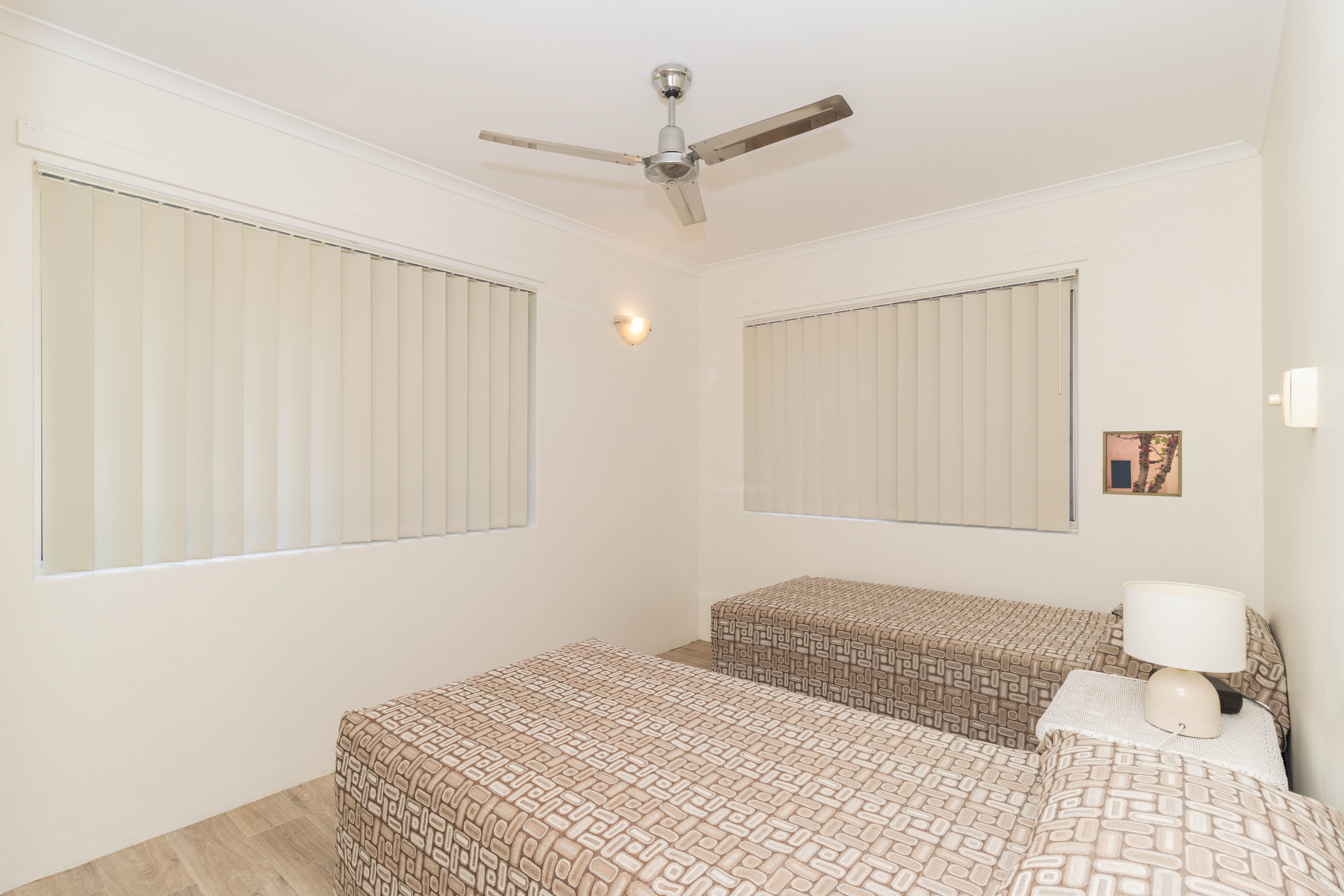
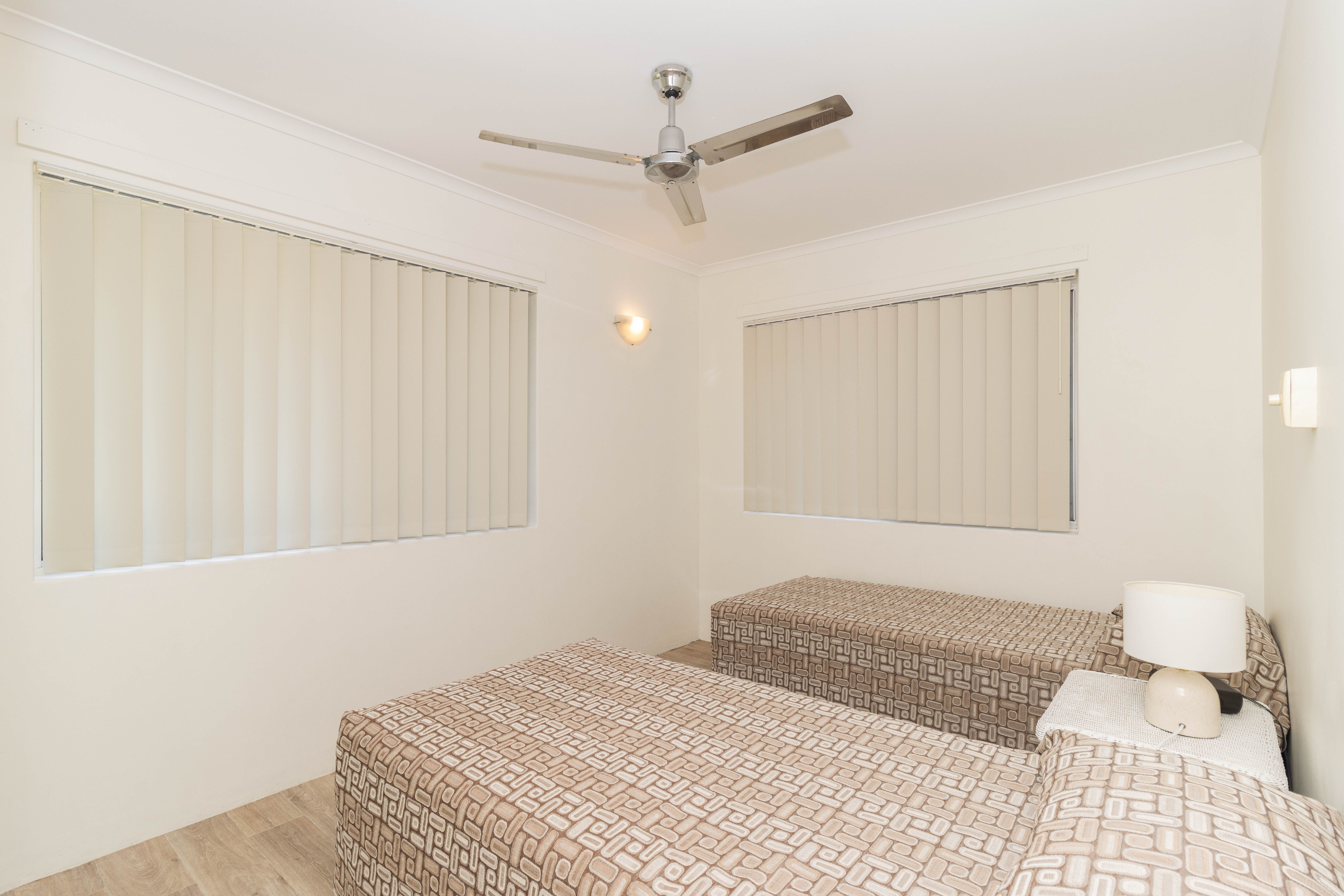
- wall art [1102,430,1182,497]
